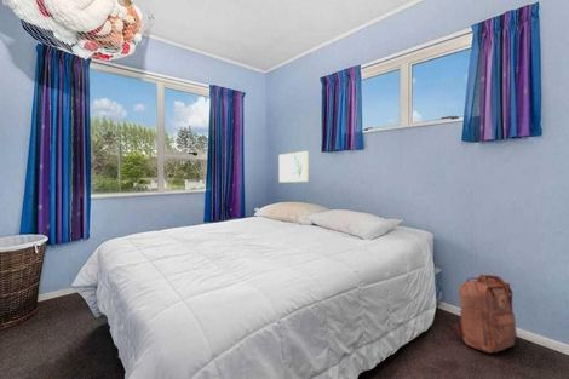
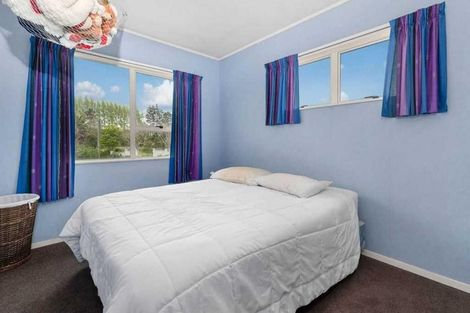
- wall art [278,150,309,183]
- backpack [454,274,518,354]
